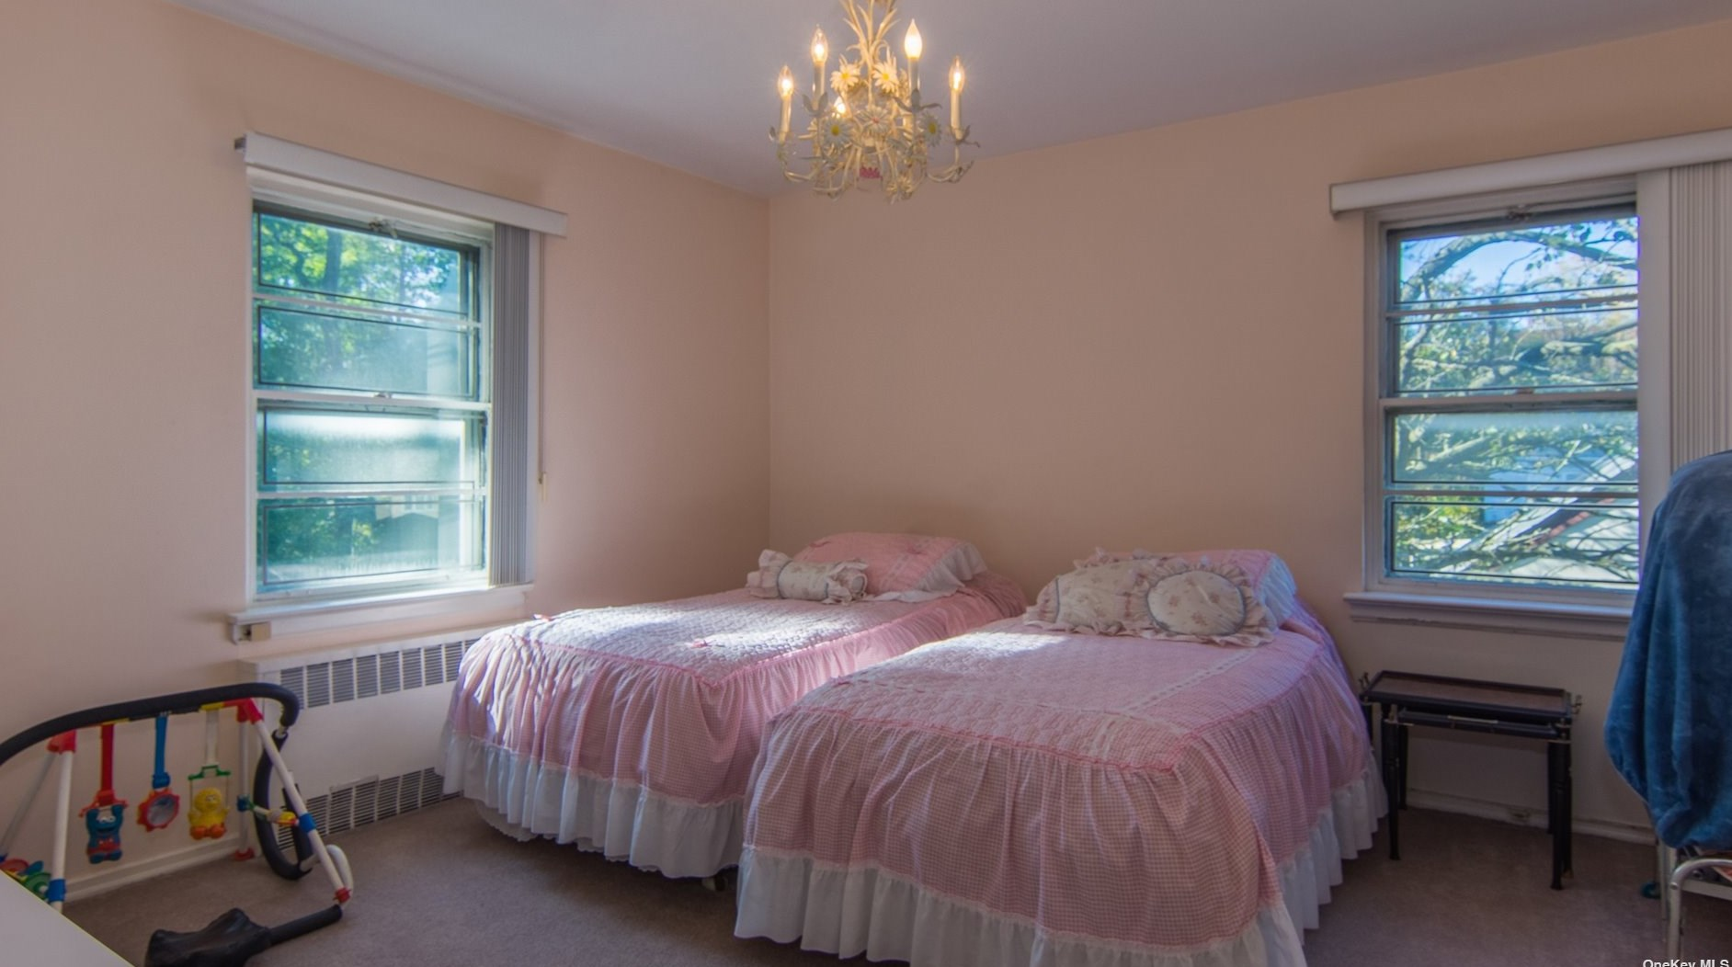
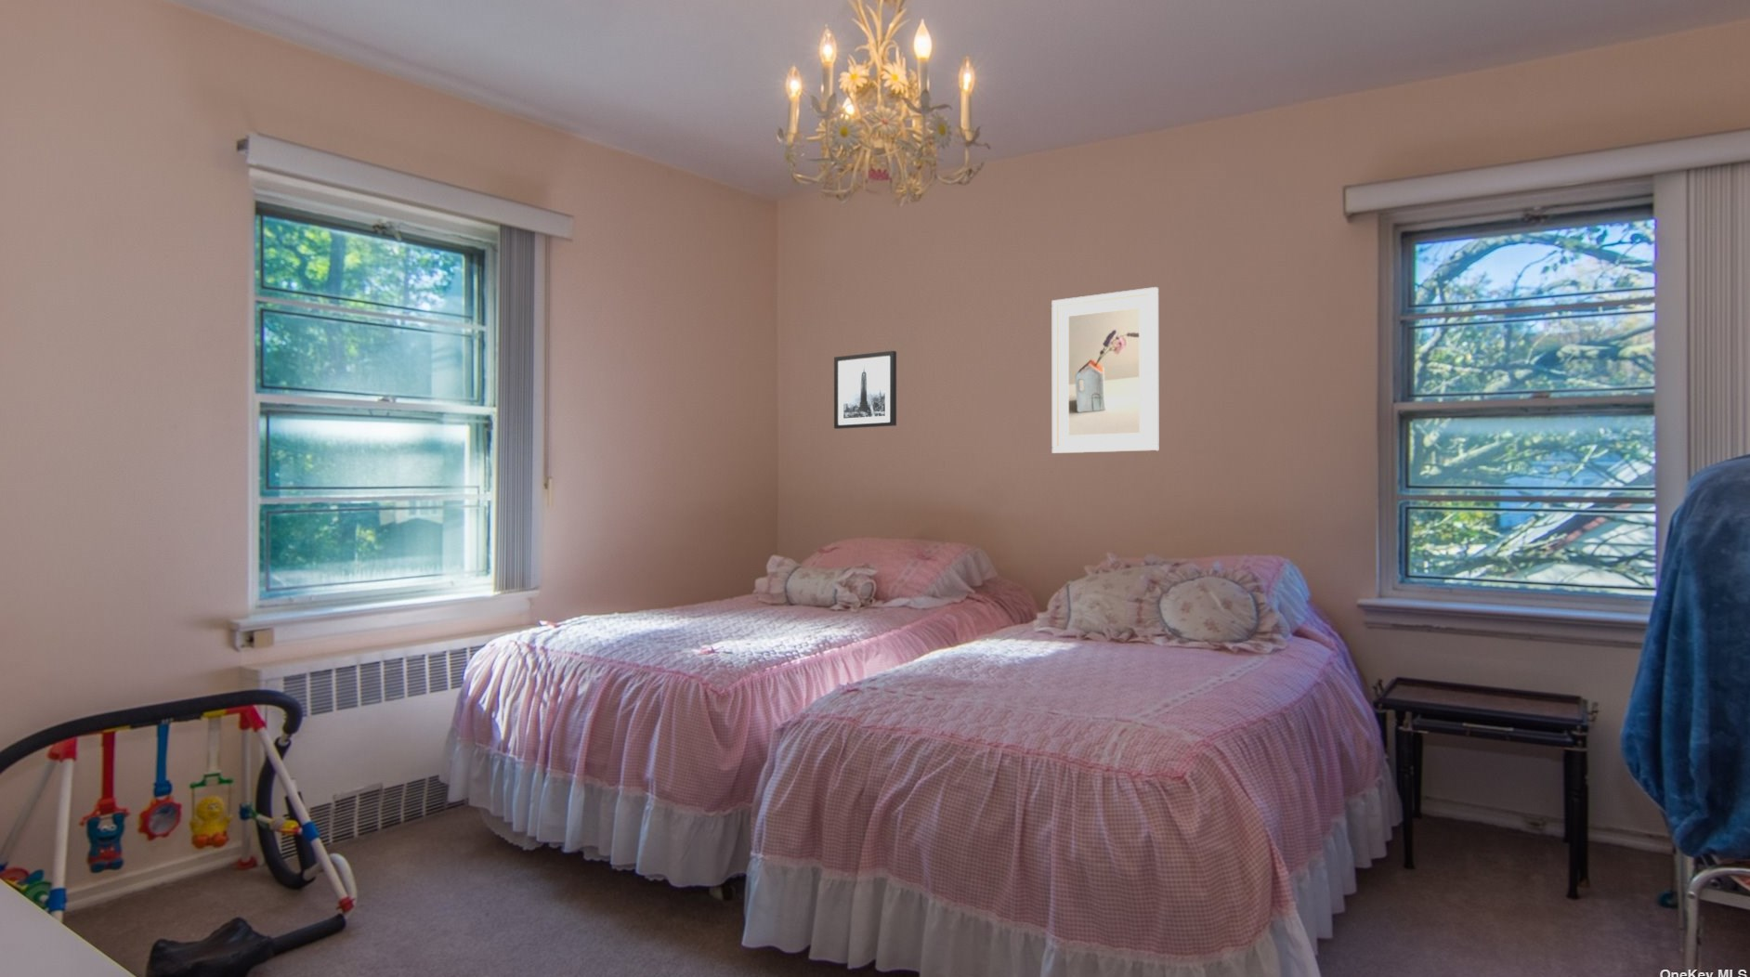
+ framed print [1052,286,1159,454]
+ wall art [833,350,898,430]
